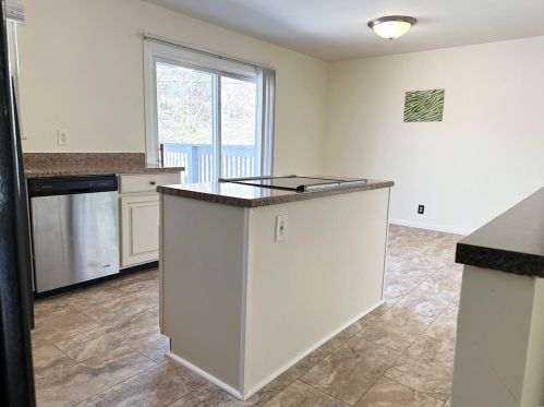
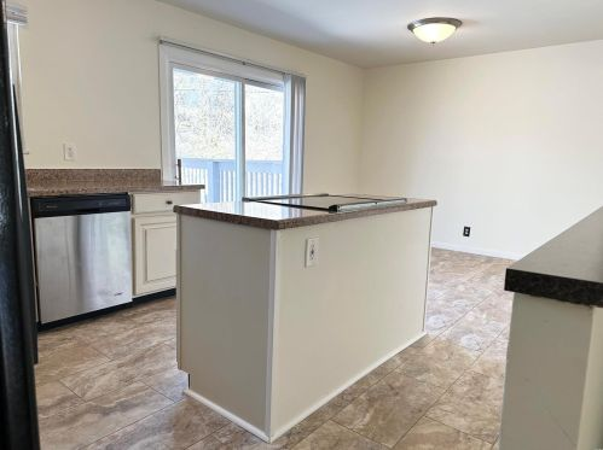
- wall art [402,87,446,123]
